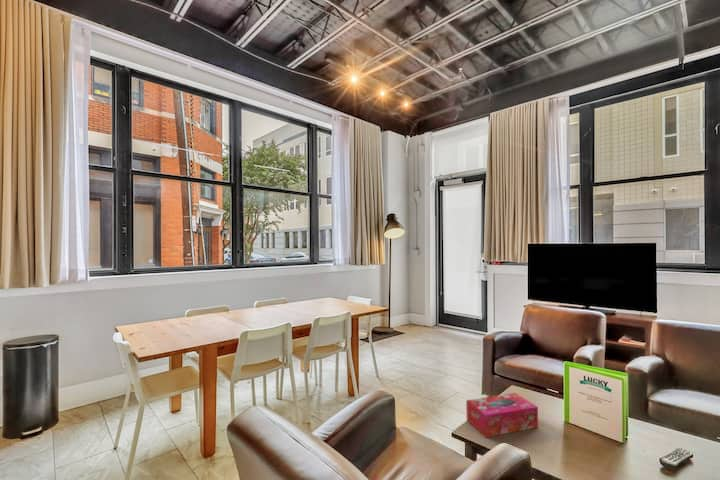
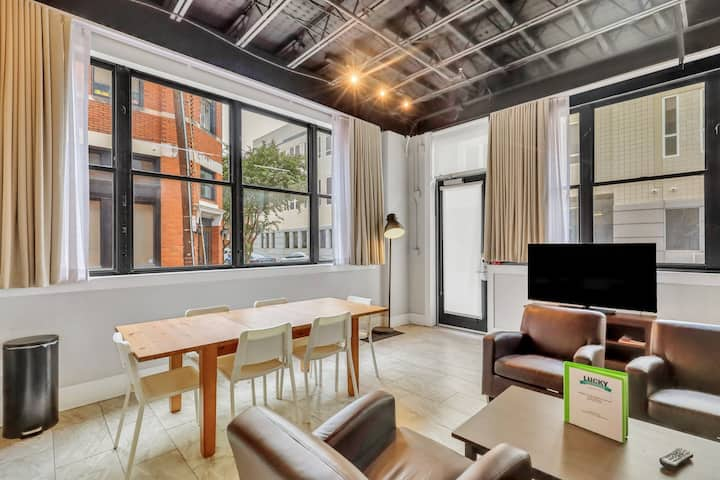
- tissue box [465,392,539,438]
